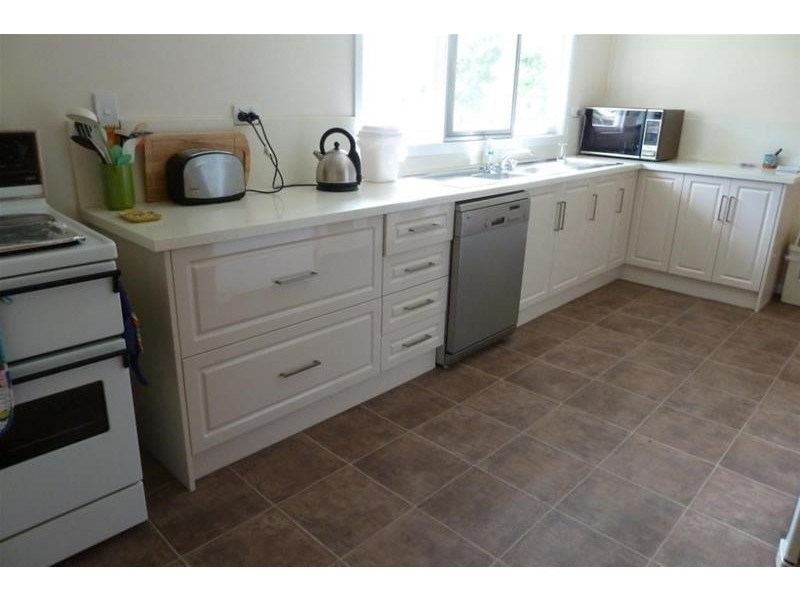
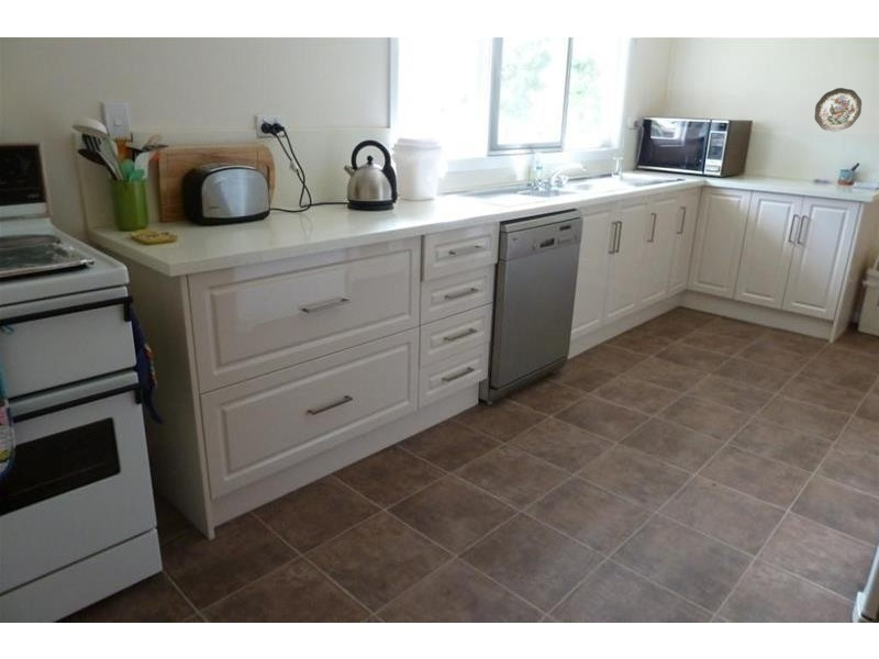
+ decorative plate [814,87,863,133]
